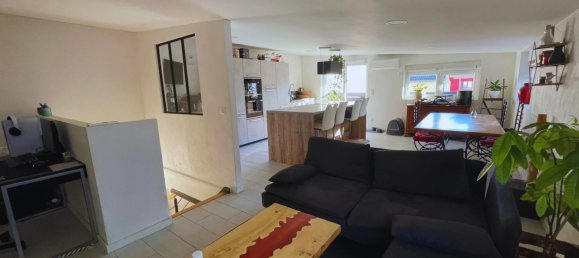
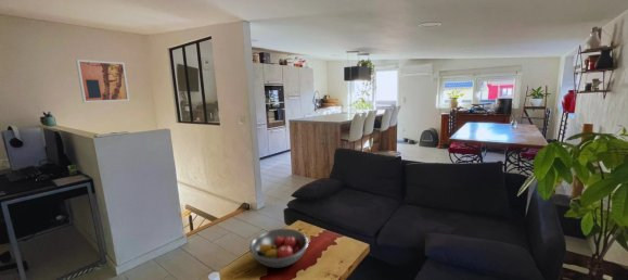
+ fruit bowl [248,228,309,268]
+ wall art [75,59,130,103]
